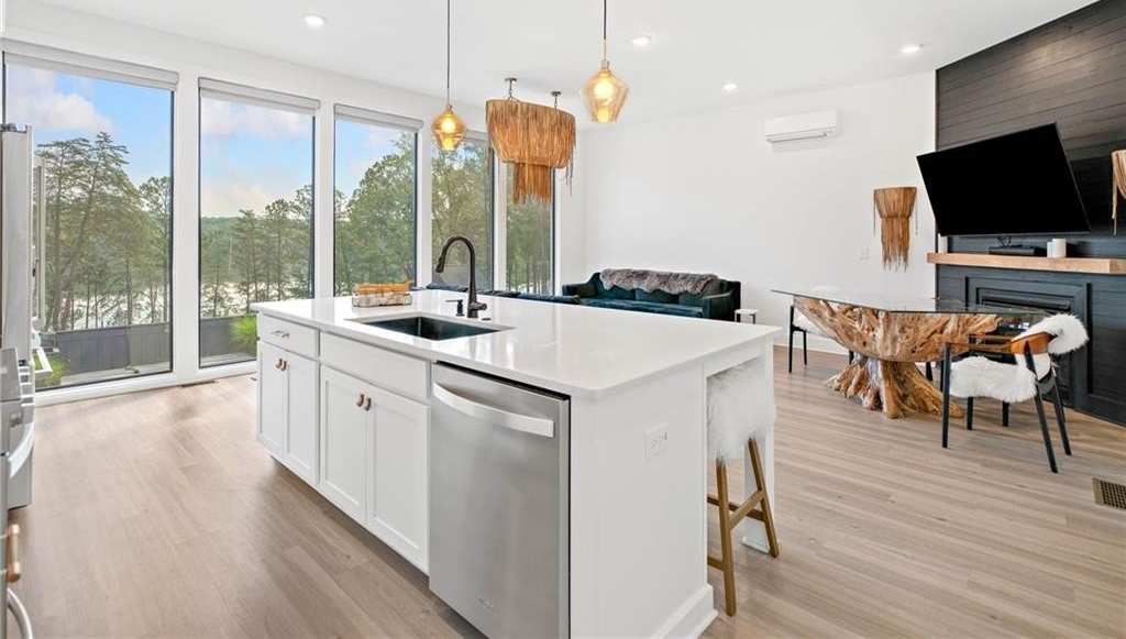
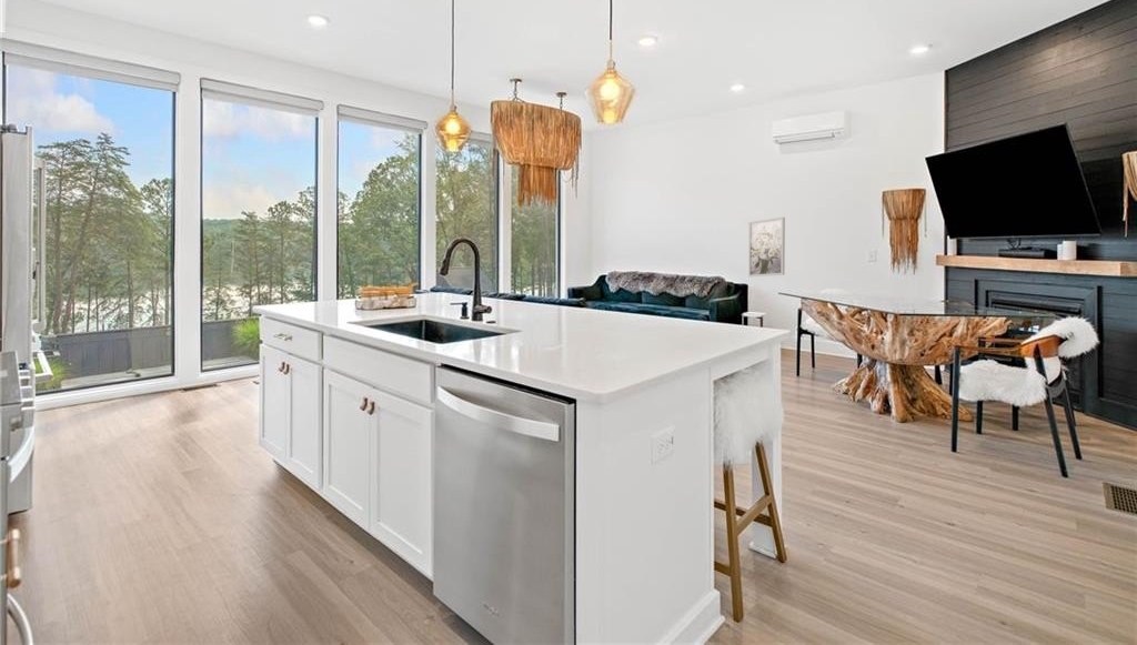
+ wall art [747,216,786,278]
